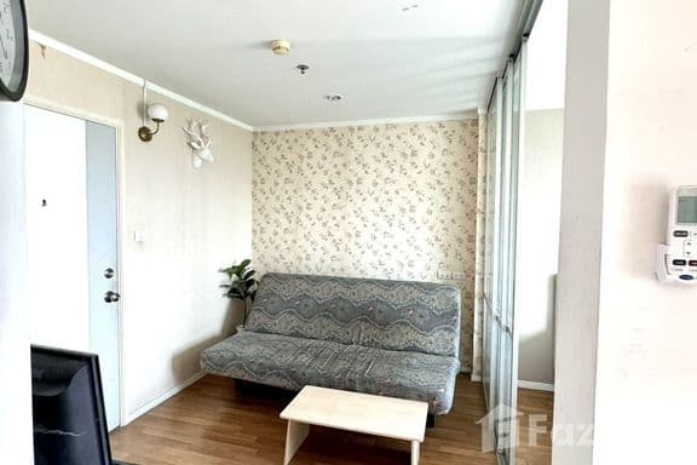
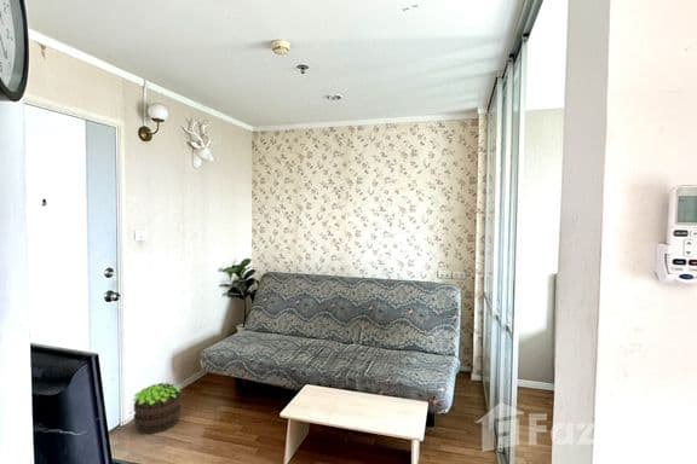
+ potted plant [132,382,183,435]
